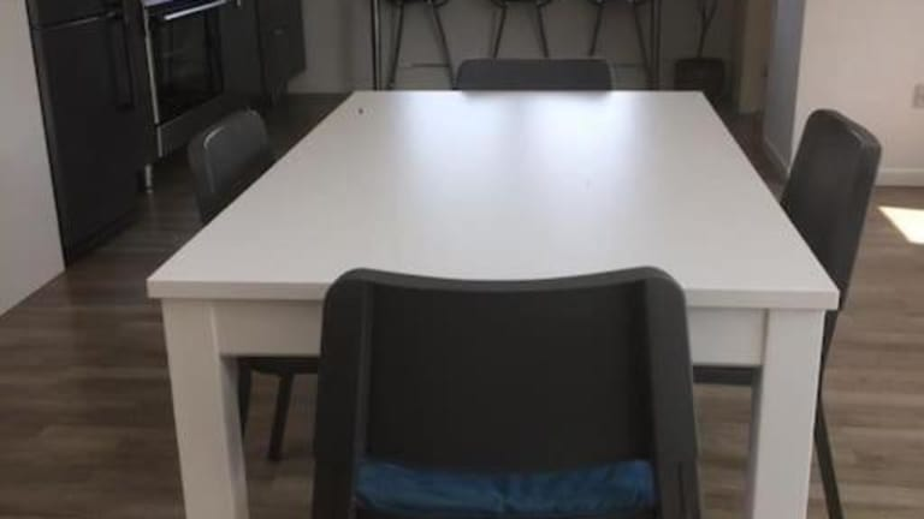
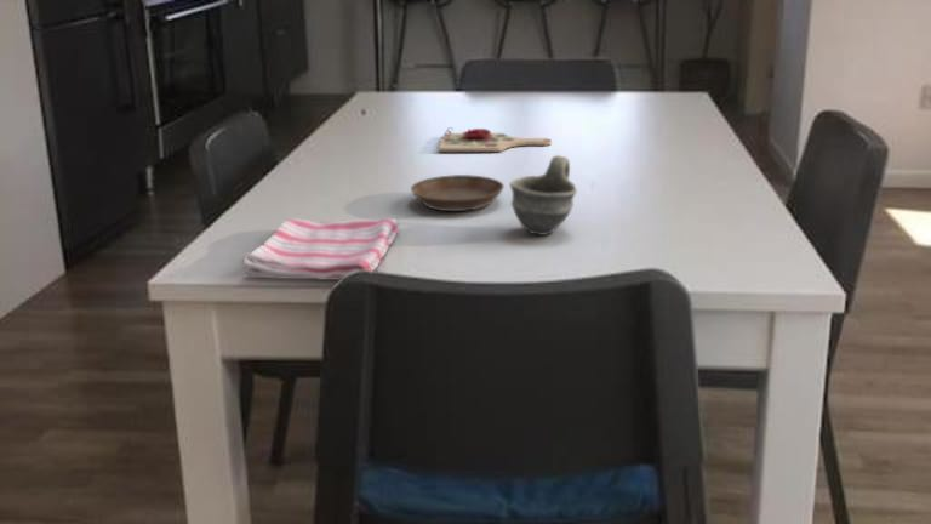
+ saucer [410,173,506,212]
+ cutting board [438,126,553,153]
+ dish towel [242,217,401,281]
+ cup [509,154,578,237]
